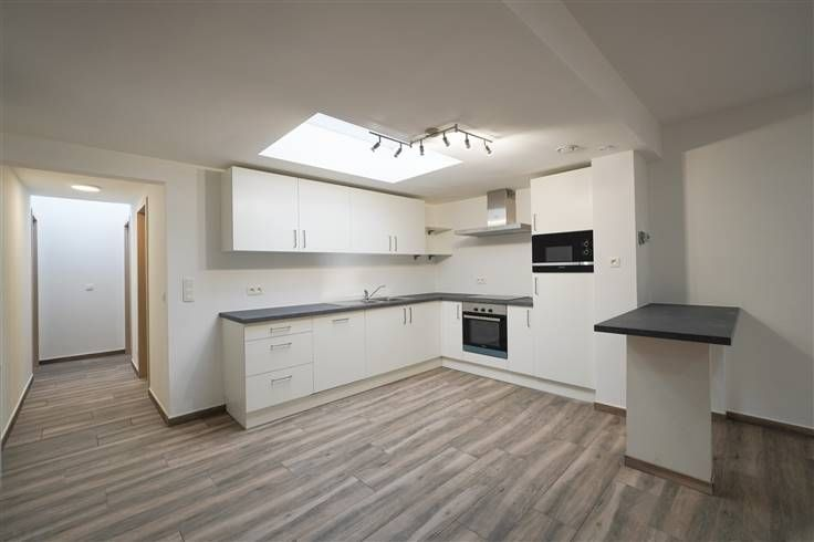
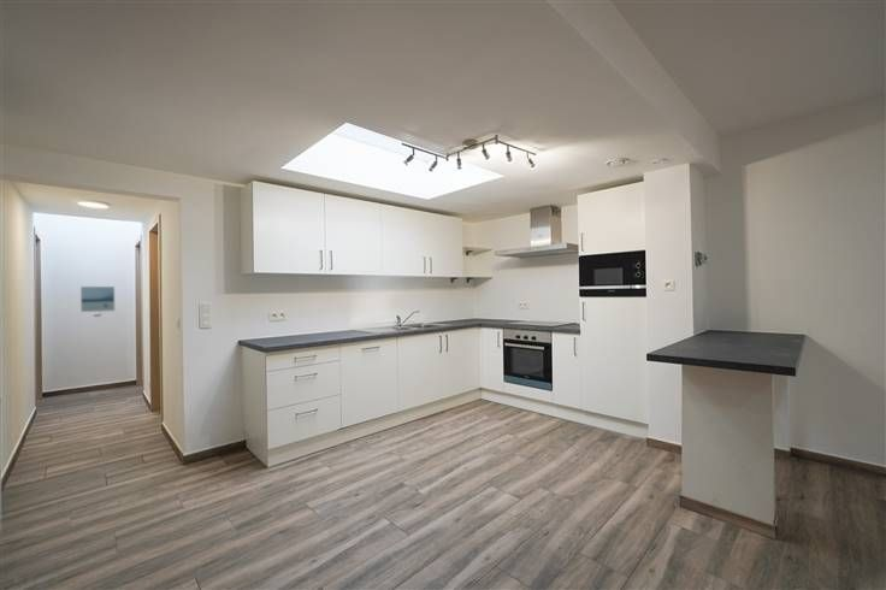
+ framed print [79,285,116,313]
